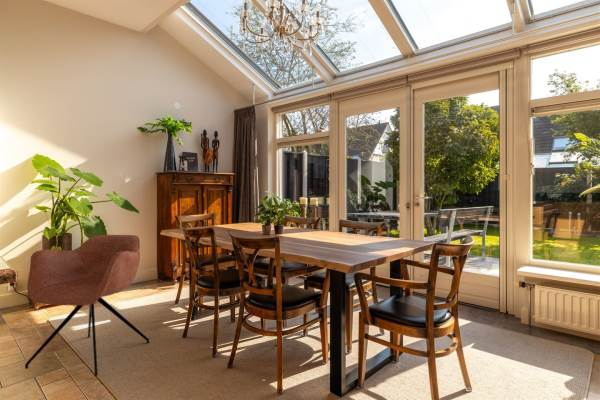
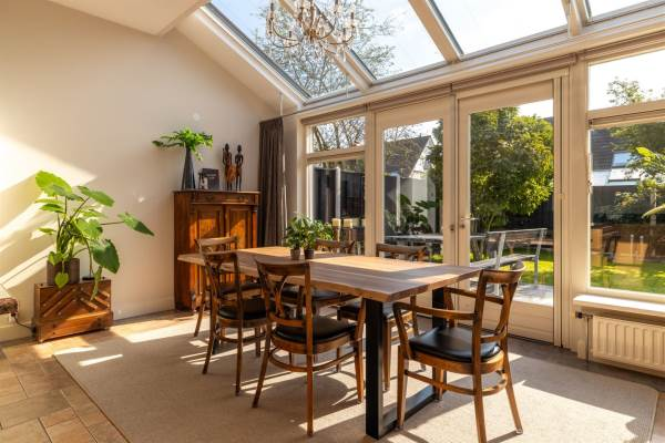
- armchair [24,234,150,377]
